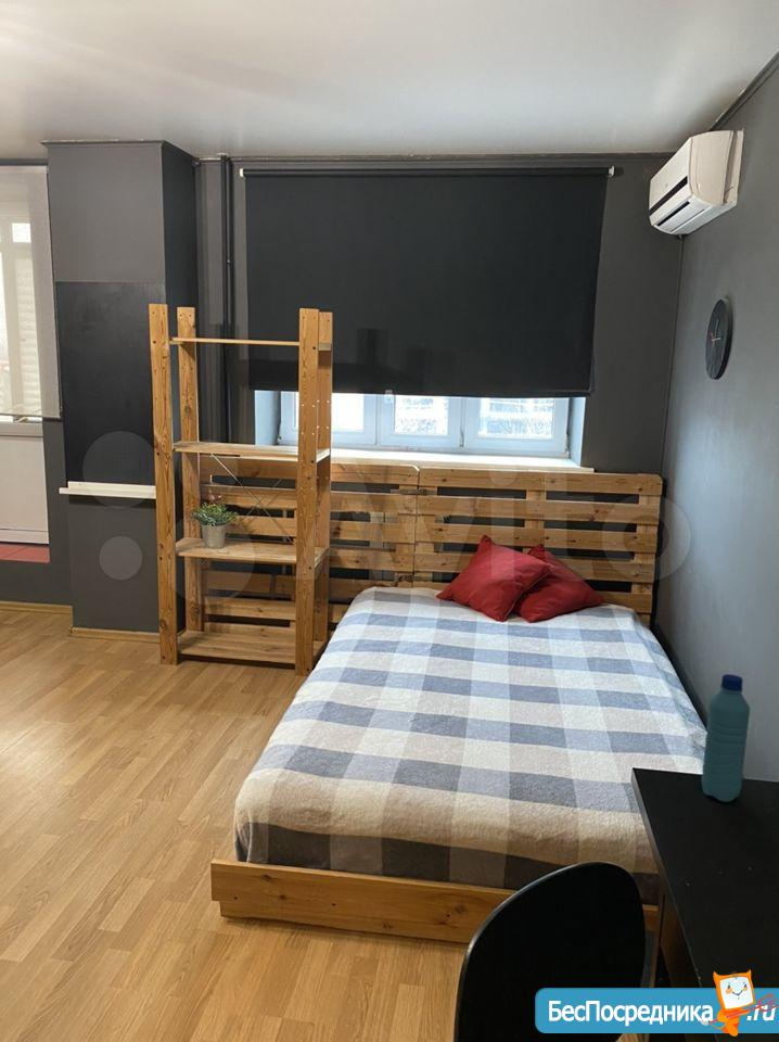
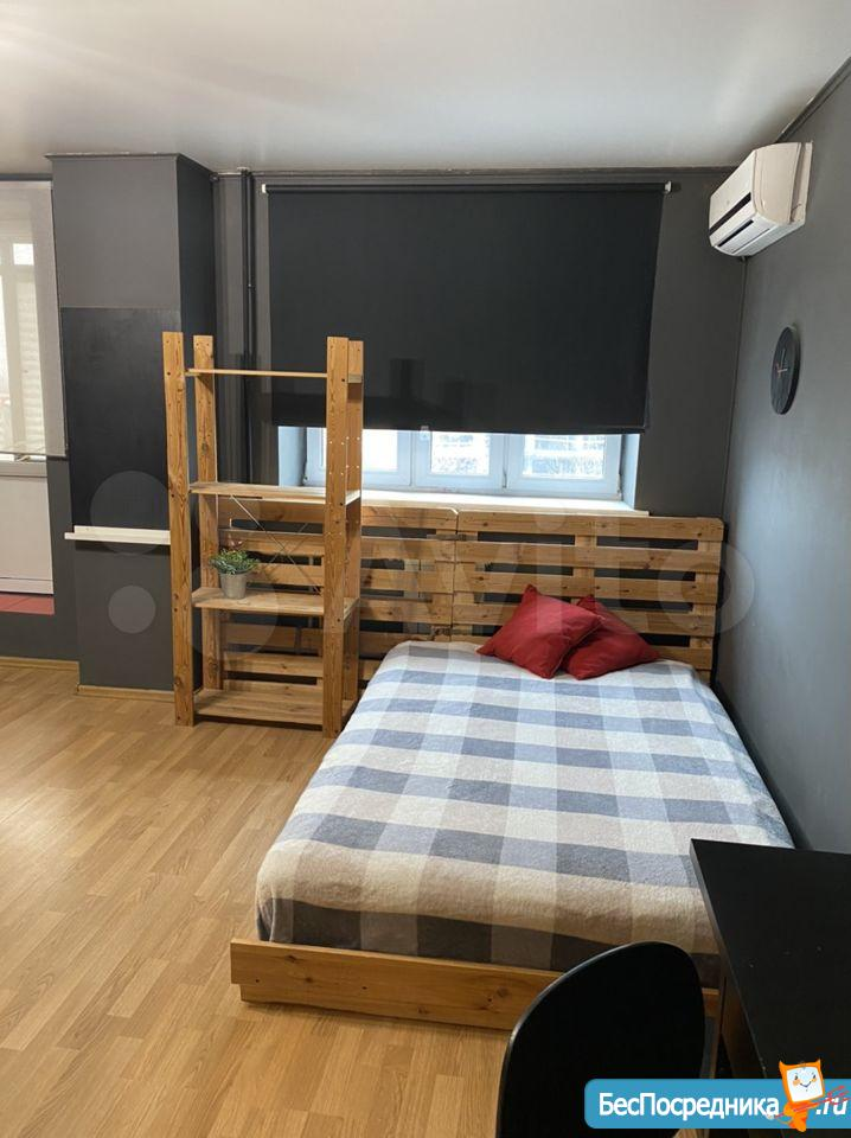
- water bottle [701,673,751,803]
